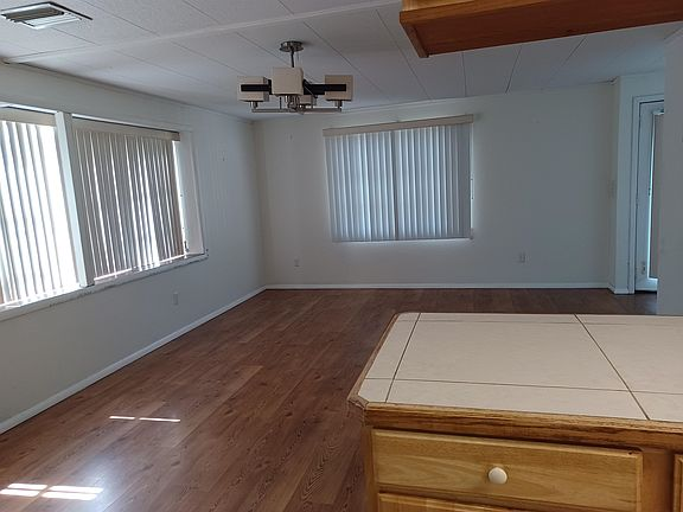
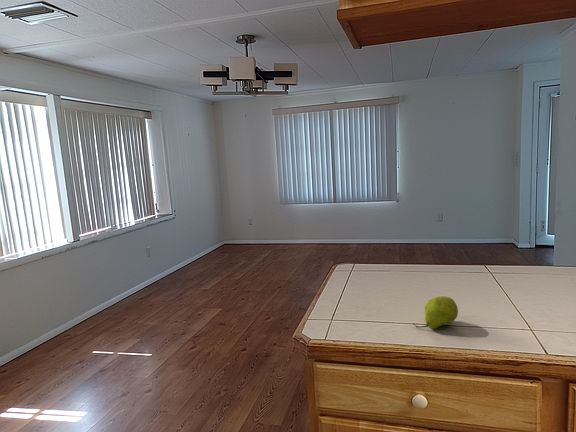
+ fruit [412,295,459,330]
